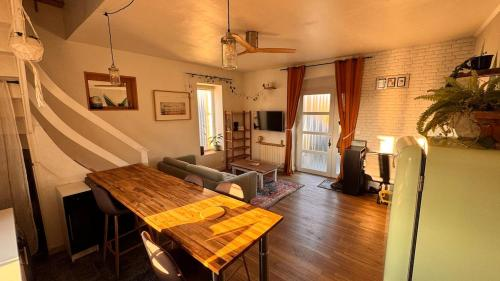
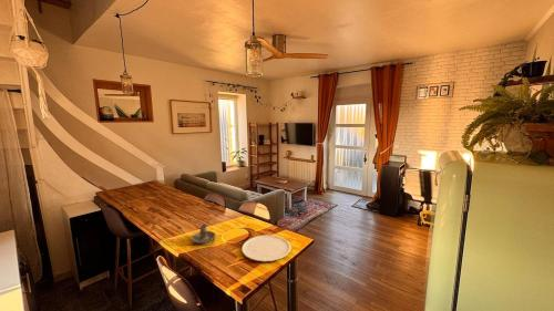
+ plate [240,235,293,262]
+ candle holder [191,224,216,245]
